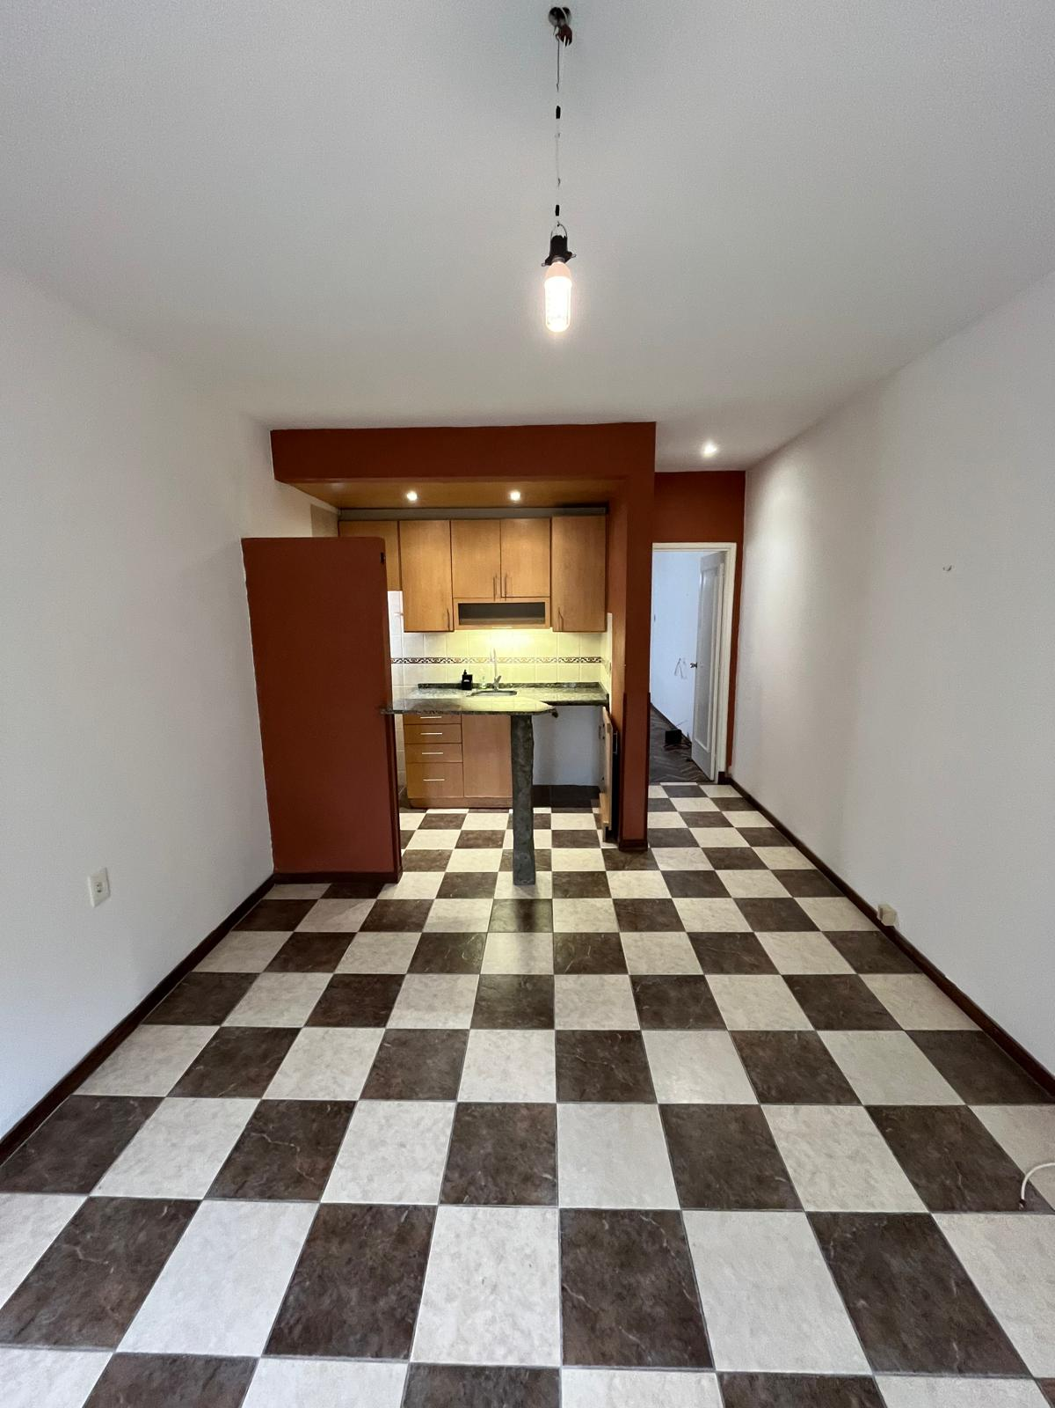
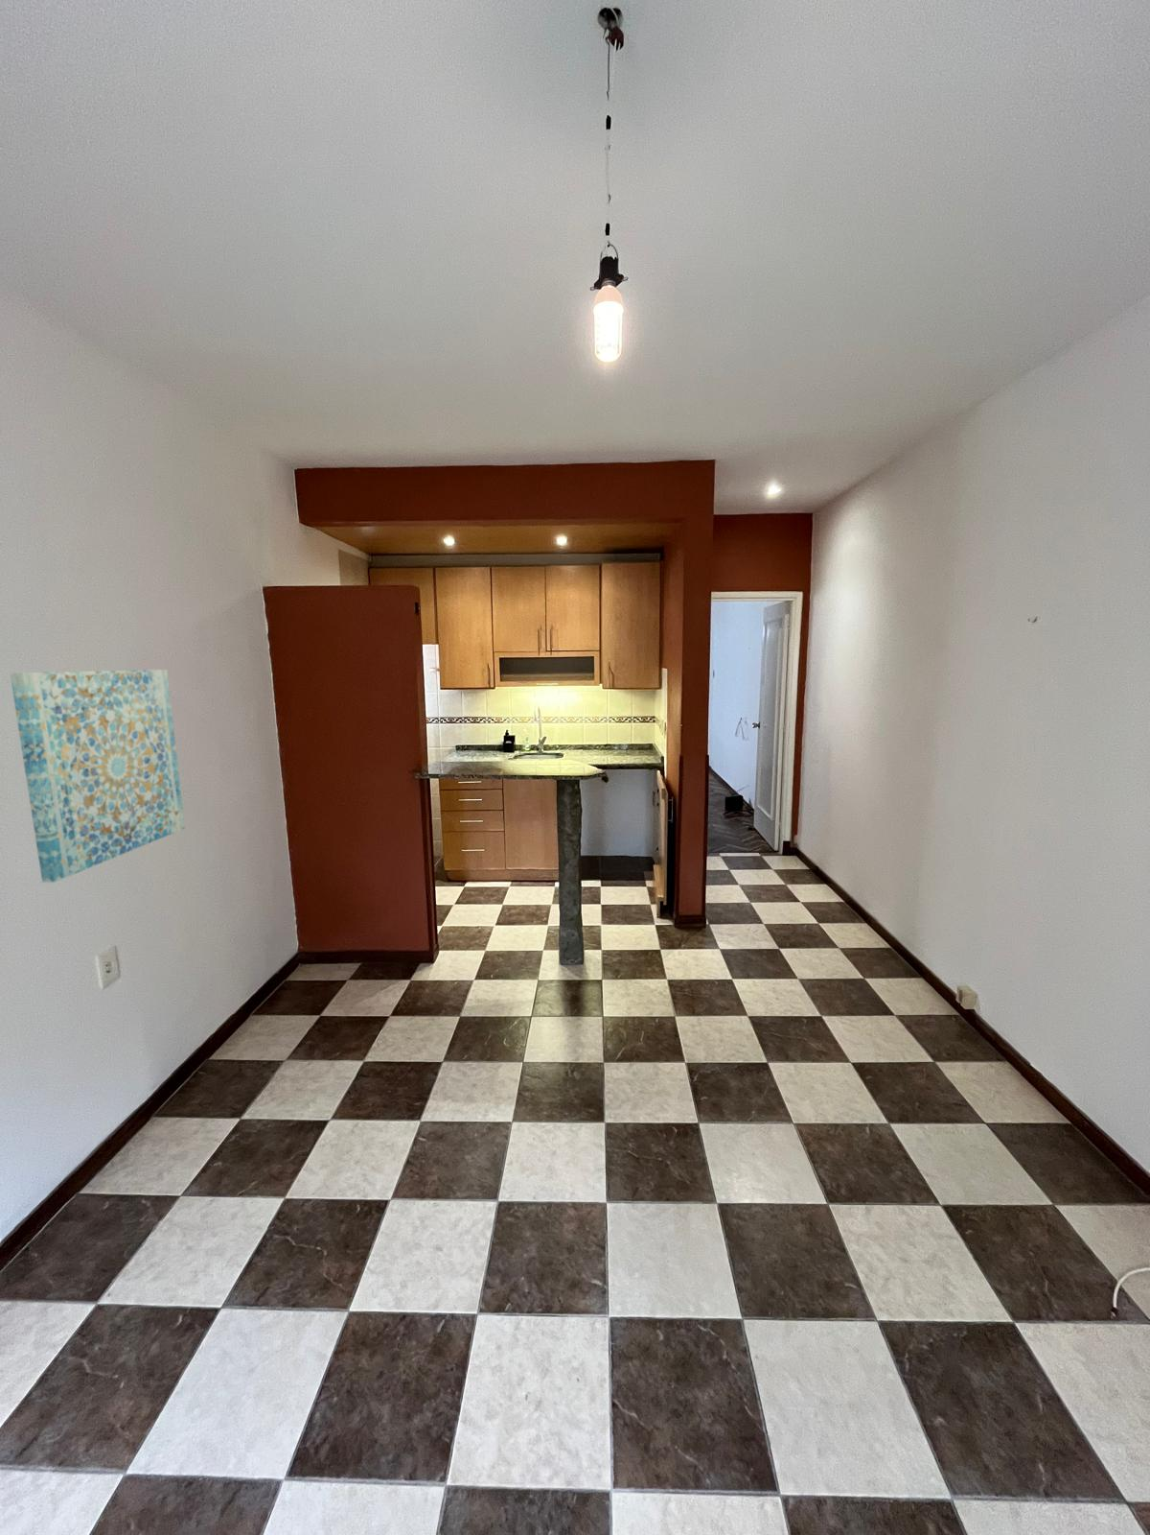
+ wall art [8,668,186,884]
